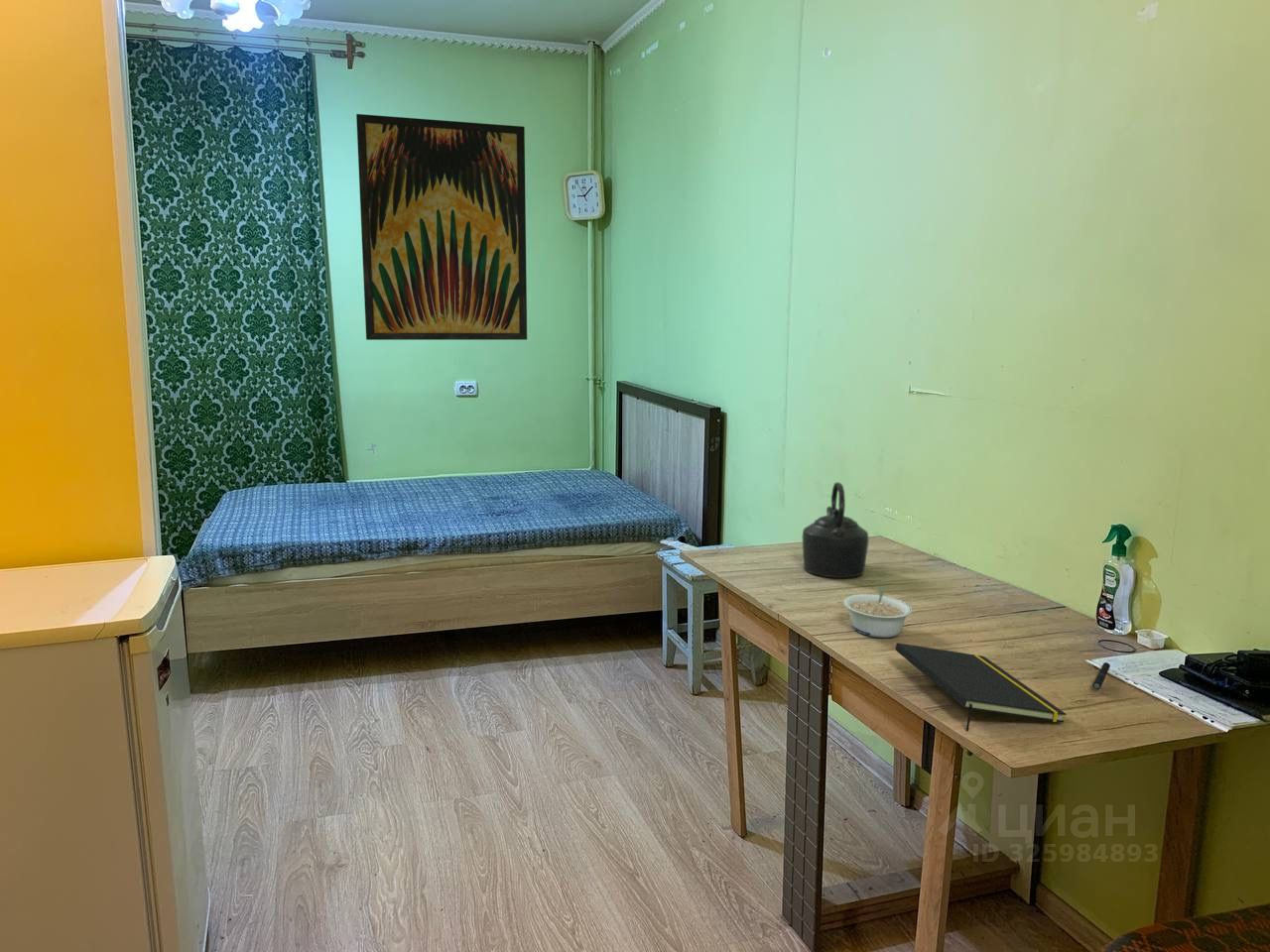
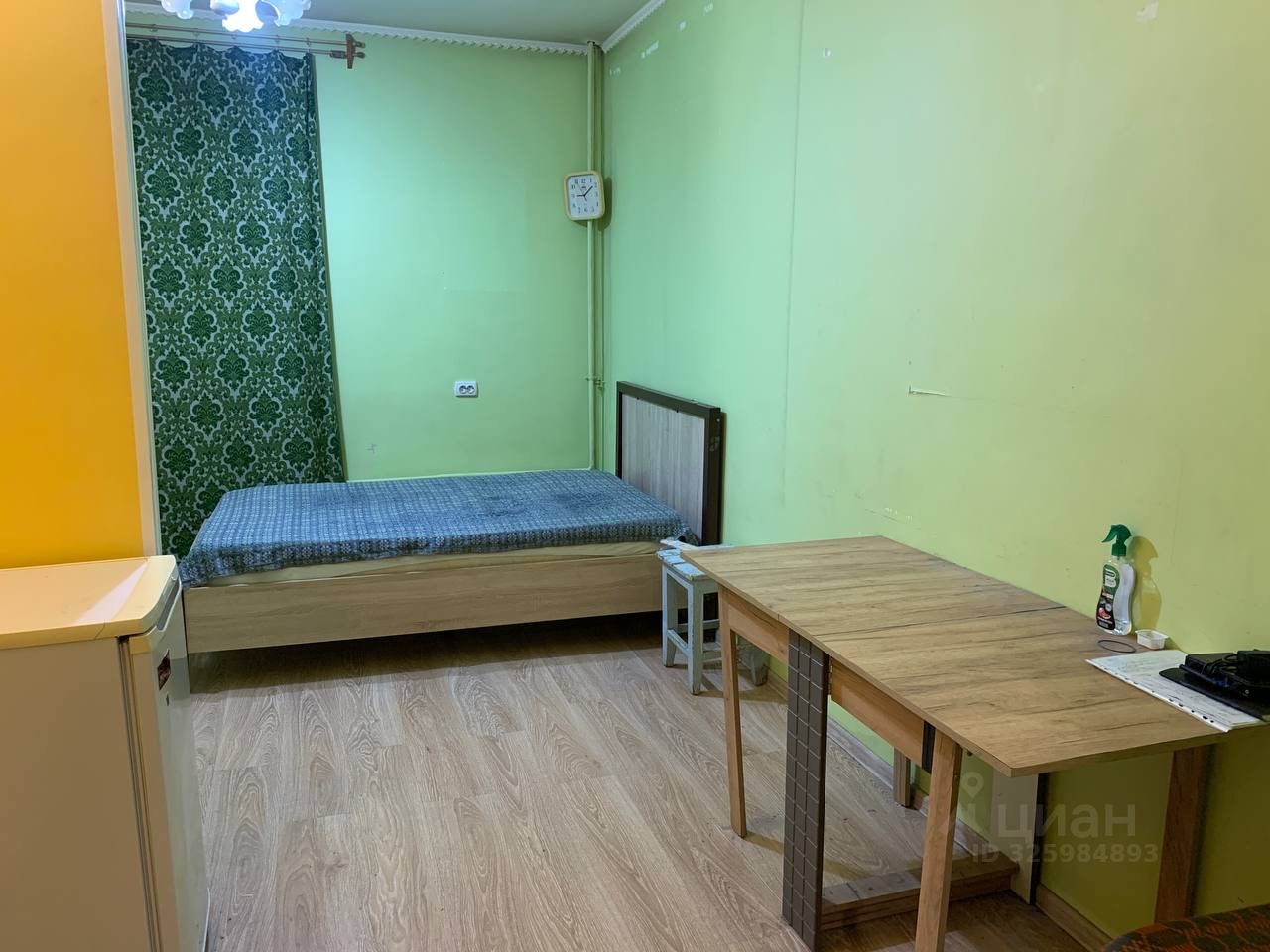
- pen [1091,661,1111,691]
- legume [842,585,914,639]
- kettle [802,481,870,579]
- notepad [894,642,1068,732]
- wall art [355,113,528,341]
